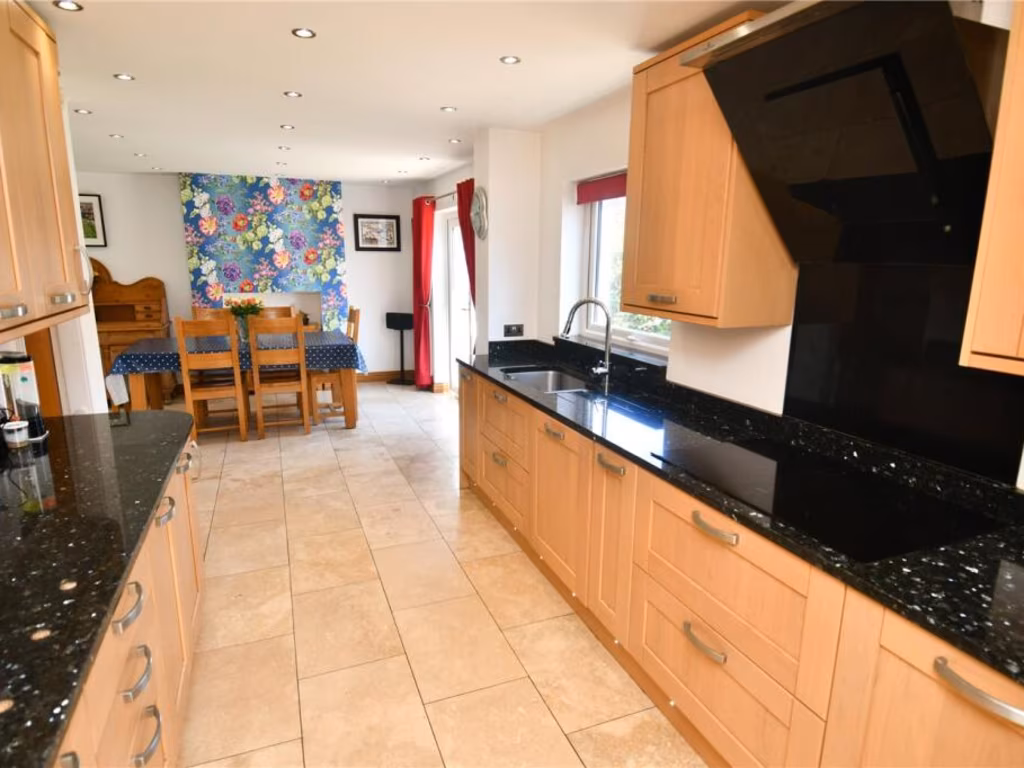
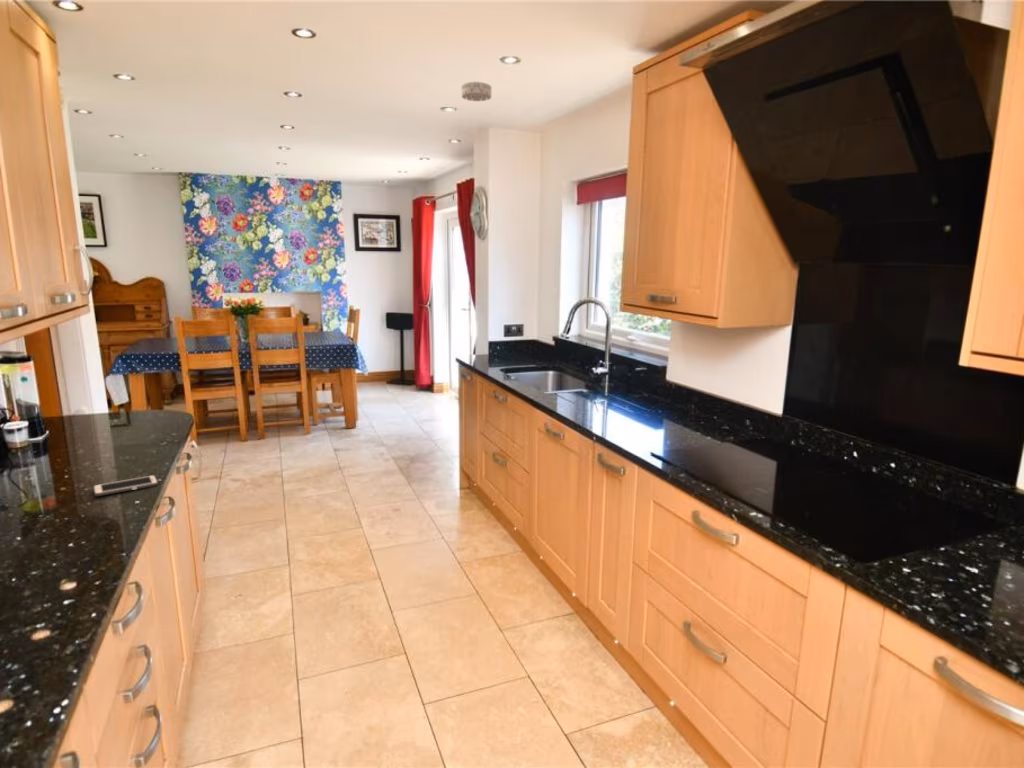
+ smoke detector [461,81,492,102]
+ cell phone [92,474,160,497]
